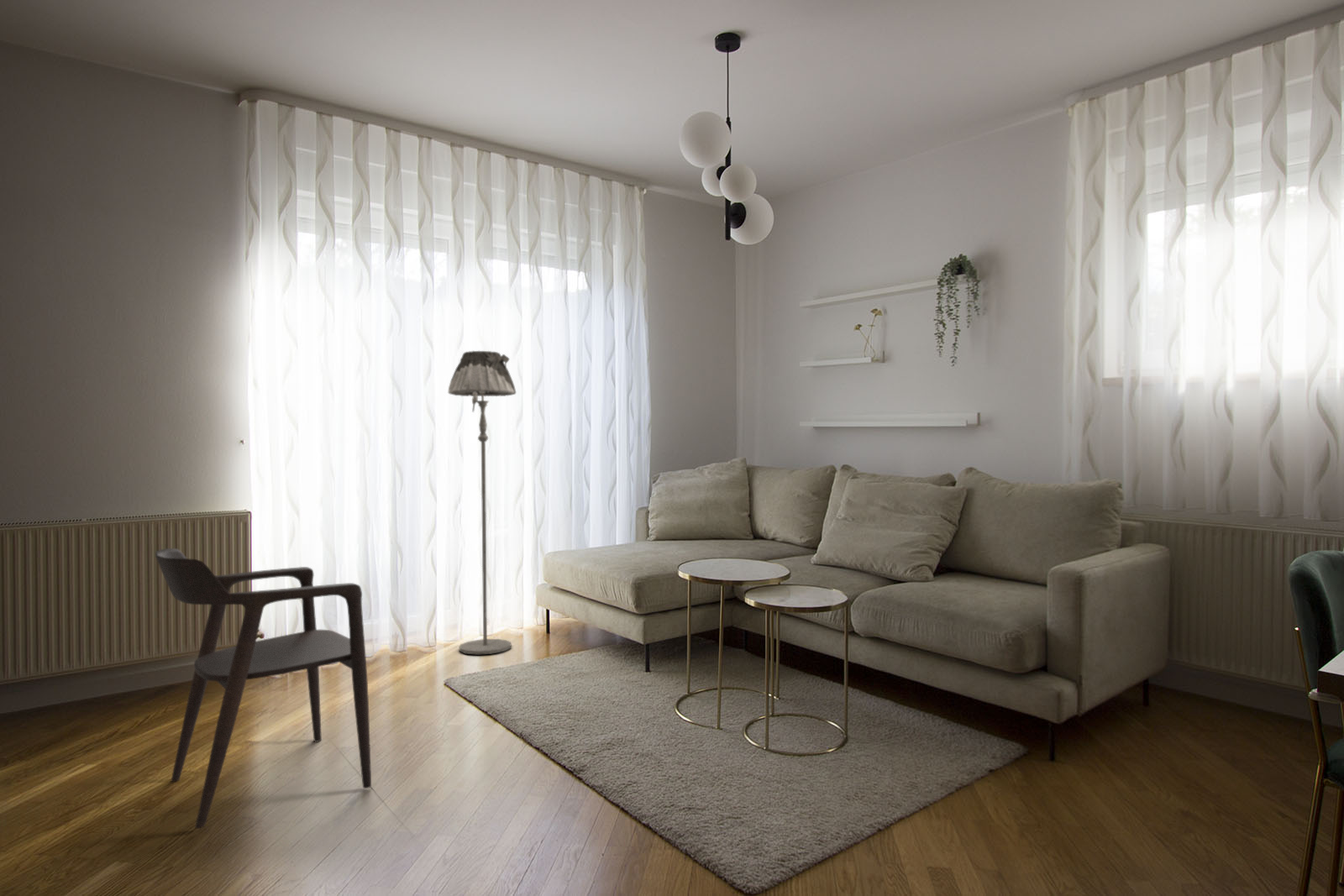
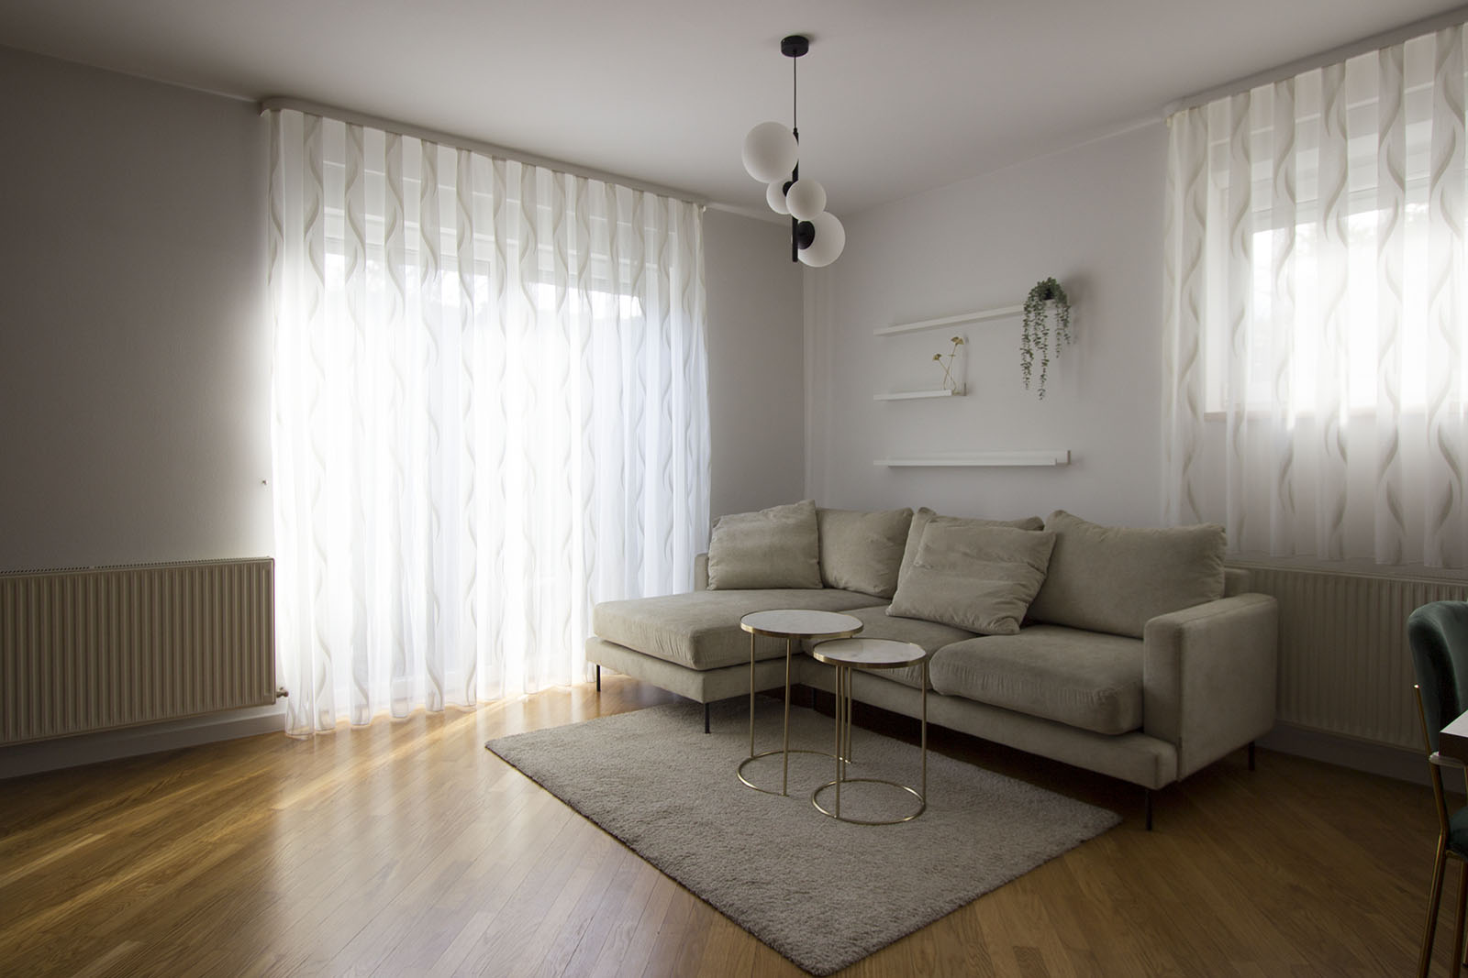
- armchair [155,548,372,830]
- floor lamp [447,350,517,656]
